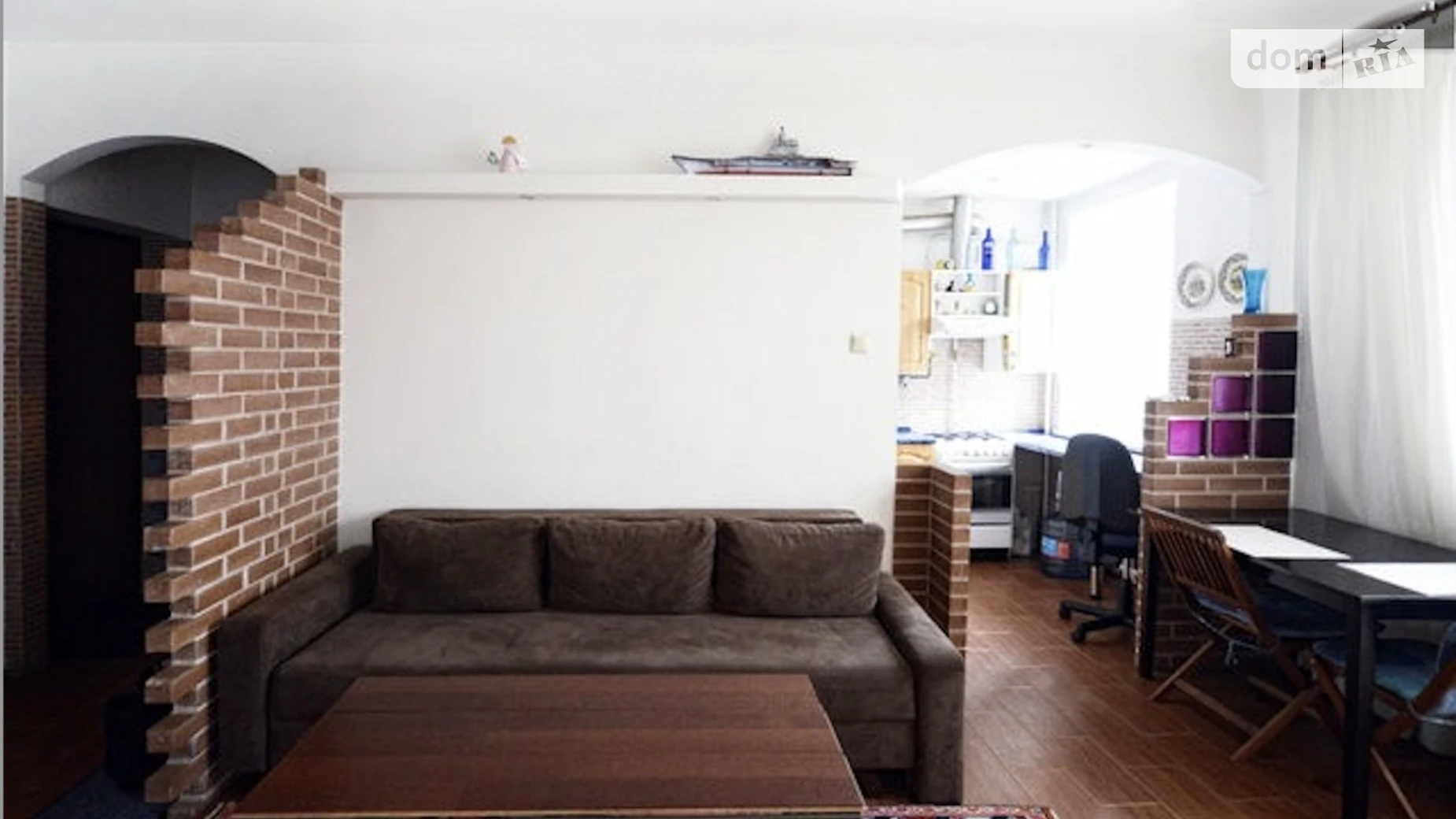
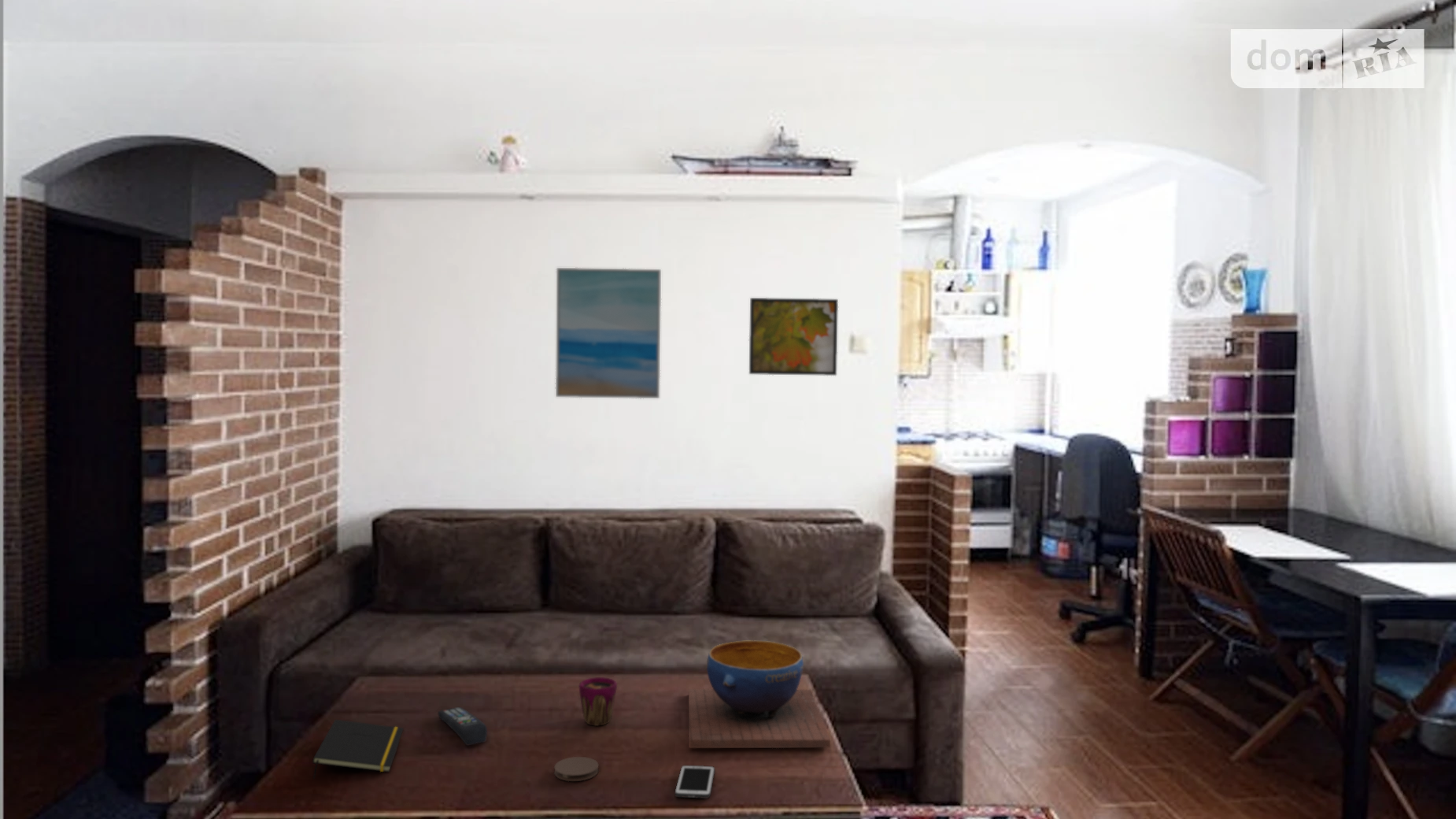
+ coaster [553,756,600,782]
+ wall art [555,267,662,399]
+ cup [578,676,618,726]
+ decorative bowl [688,639,831,749]
+ notepad [312,719,405,780]
+ remote control [437,706,488,747]
+ cell phone [674,765,715,799]
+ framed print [748,297,839,376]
